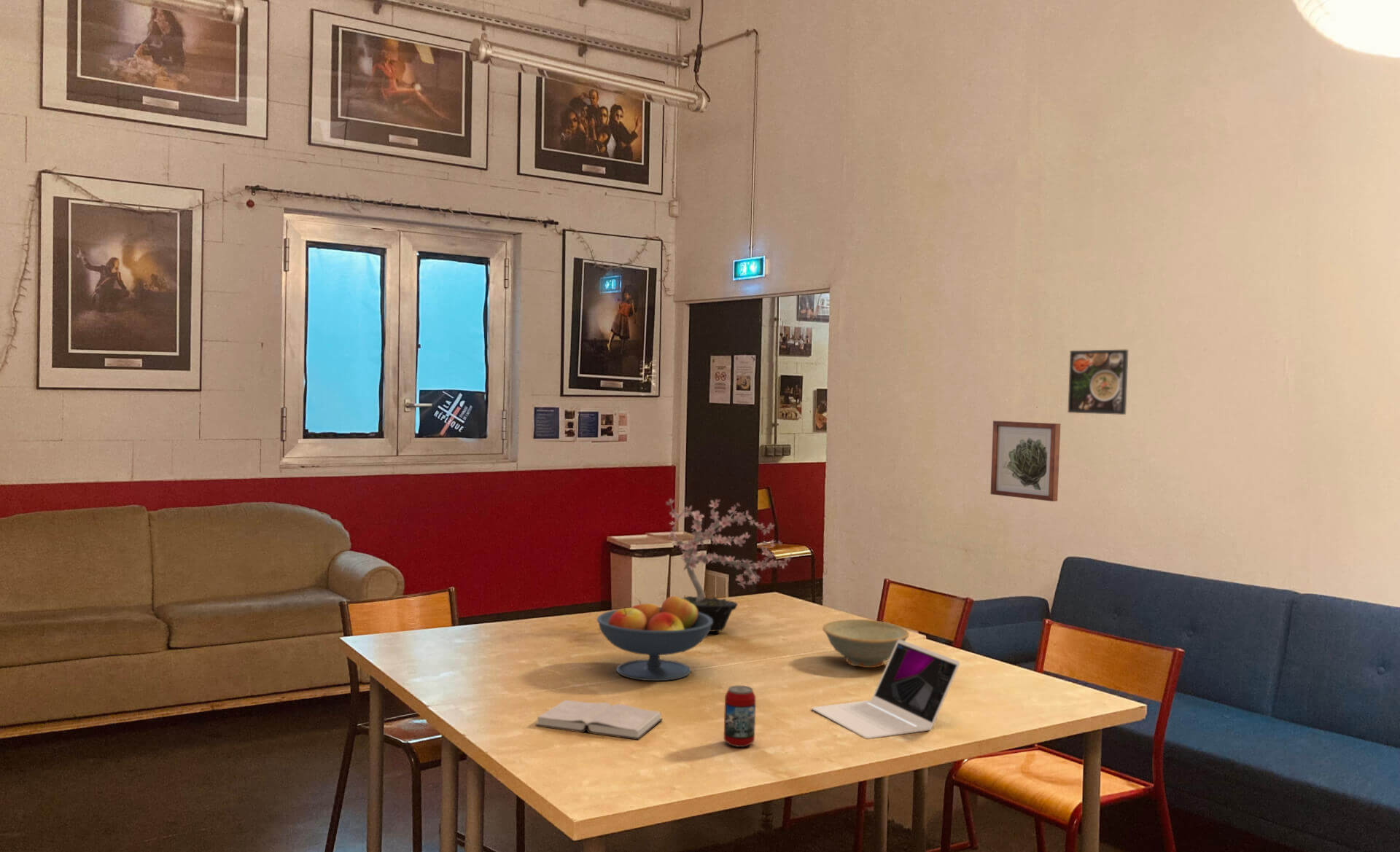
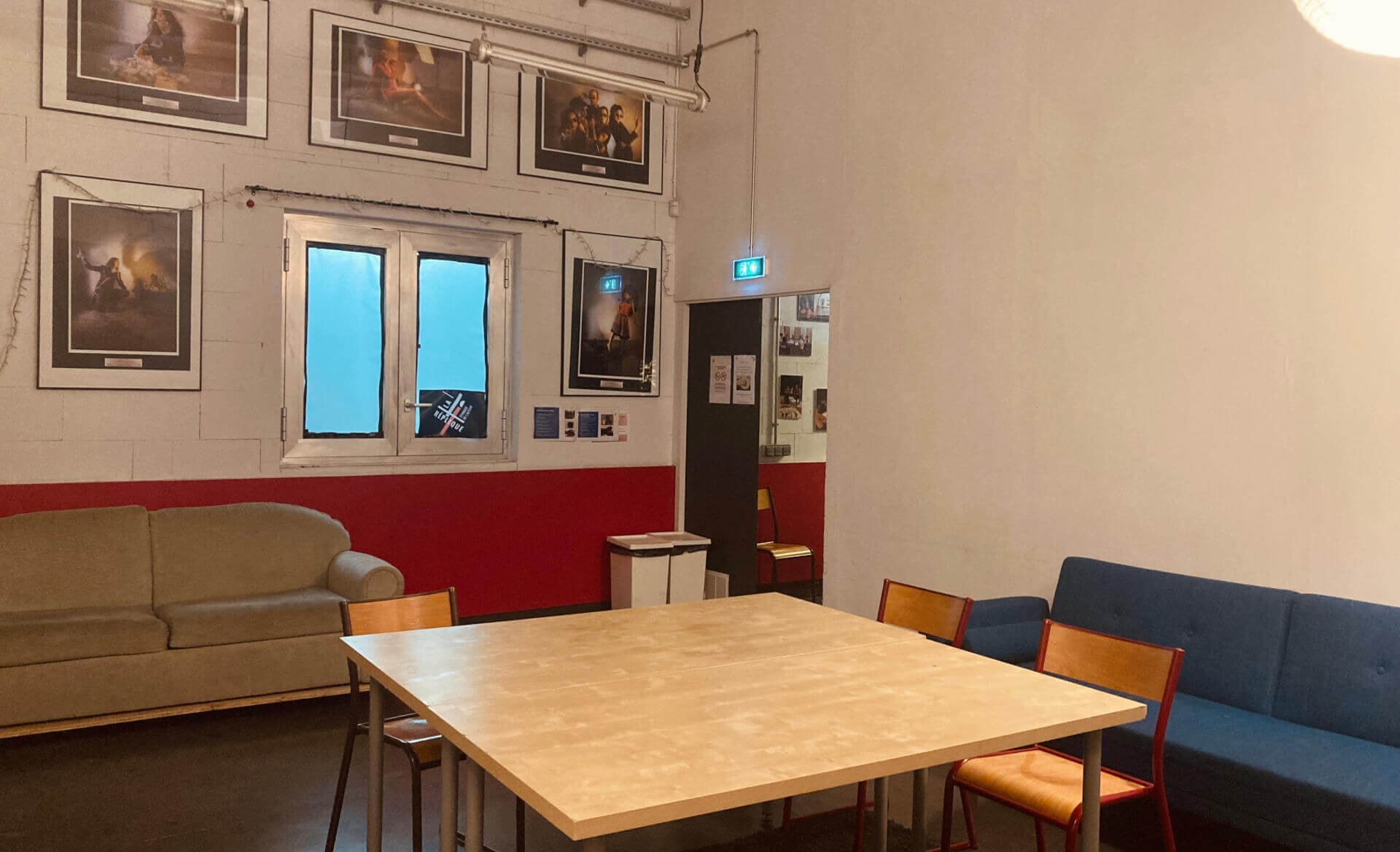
- hardback book [534,699,663,740]
- laptop [811,639,960,740]
- potted plant [666,498,794,633]
- fruit bowl [596,594,713,681]
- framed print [1067,348,1129,415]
- dish [822,619,910,668]
- wall art [990,420,1062,502]
- beverage can [723,685,756,748]
